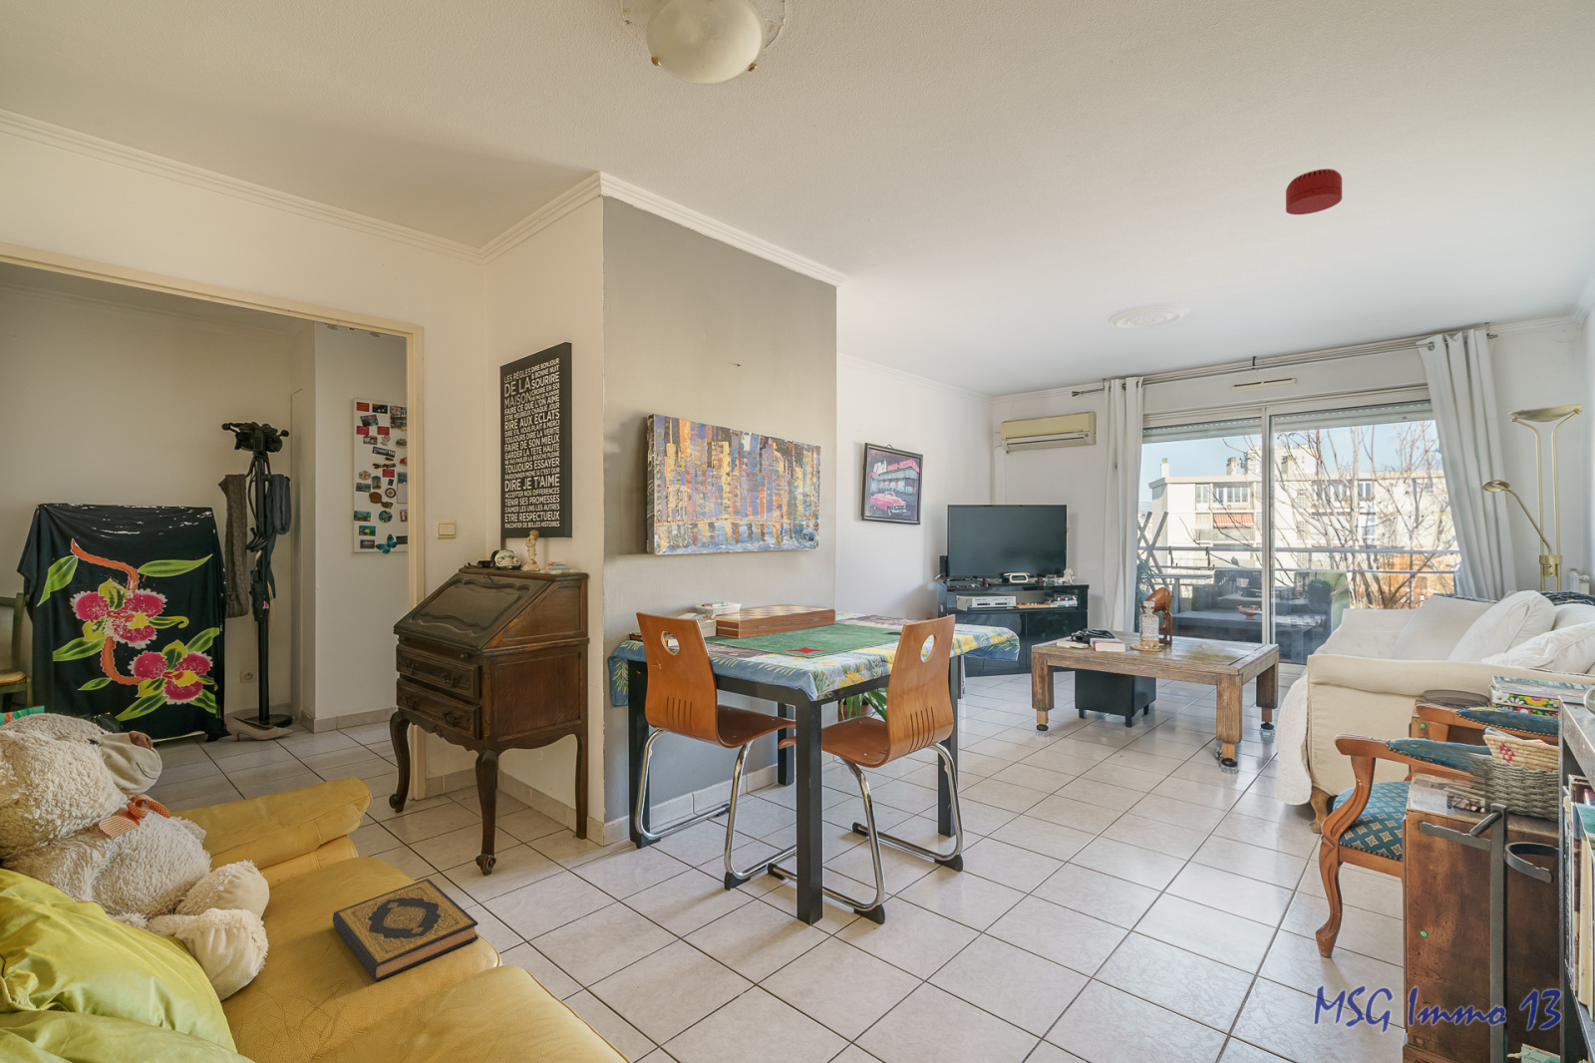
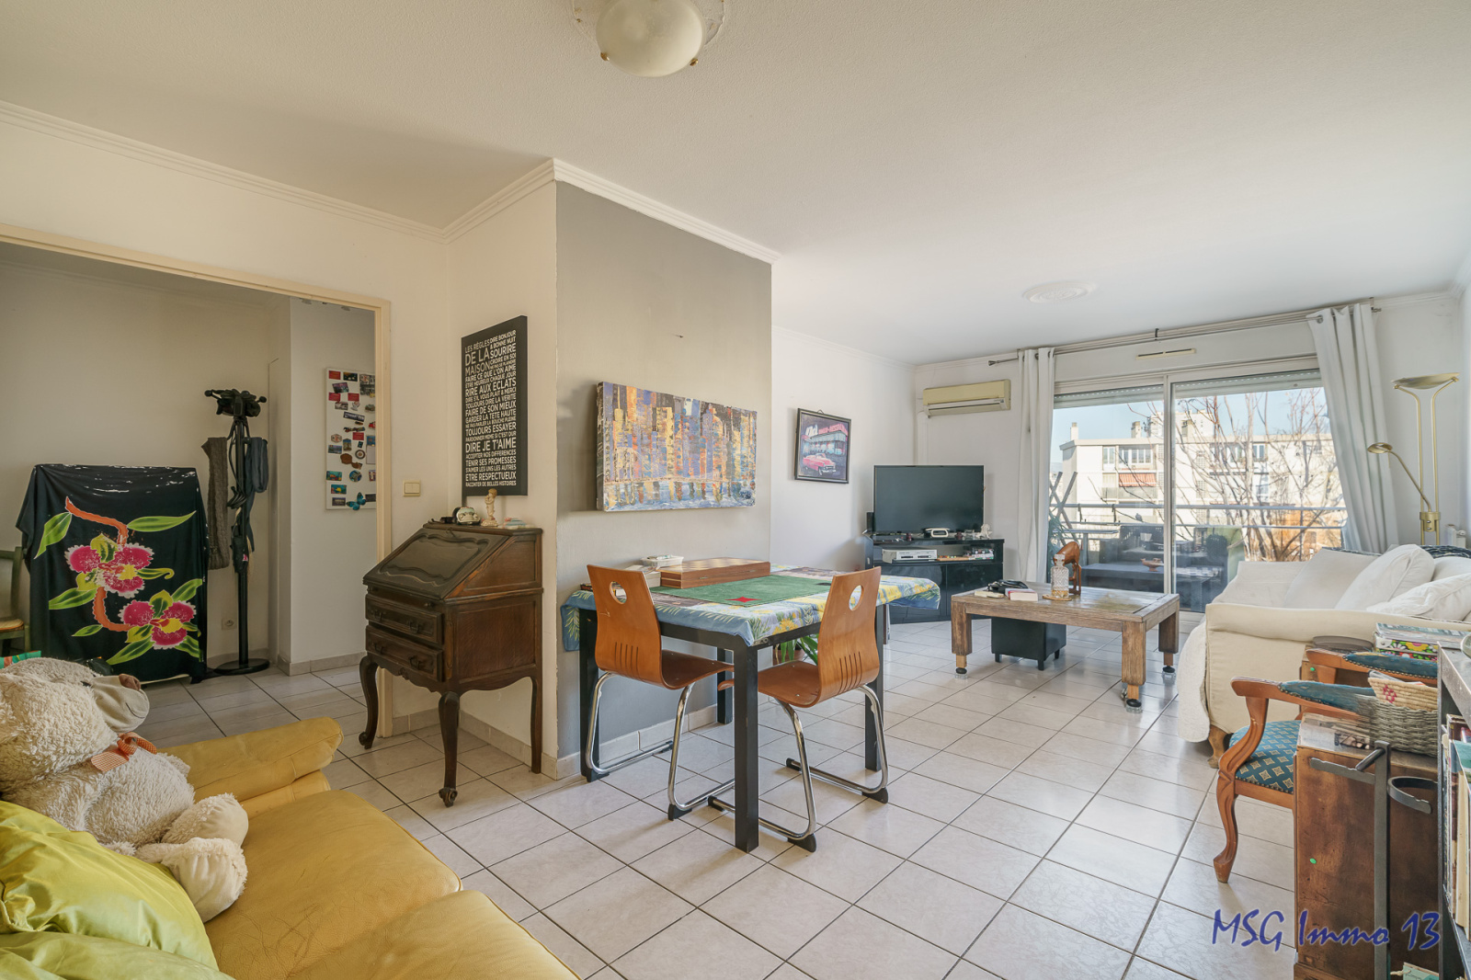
- smoke detector [1285,167,1342,216]
- shoe [225,715,294,741]
- hardback book [332,878,479,982]
